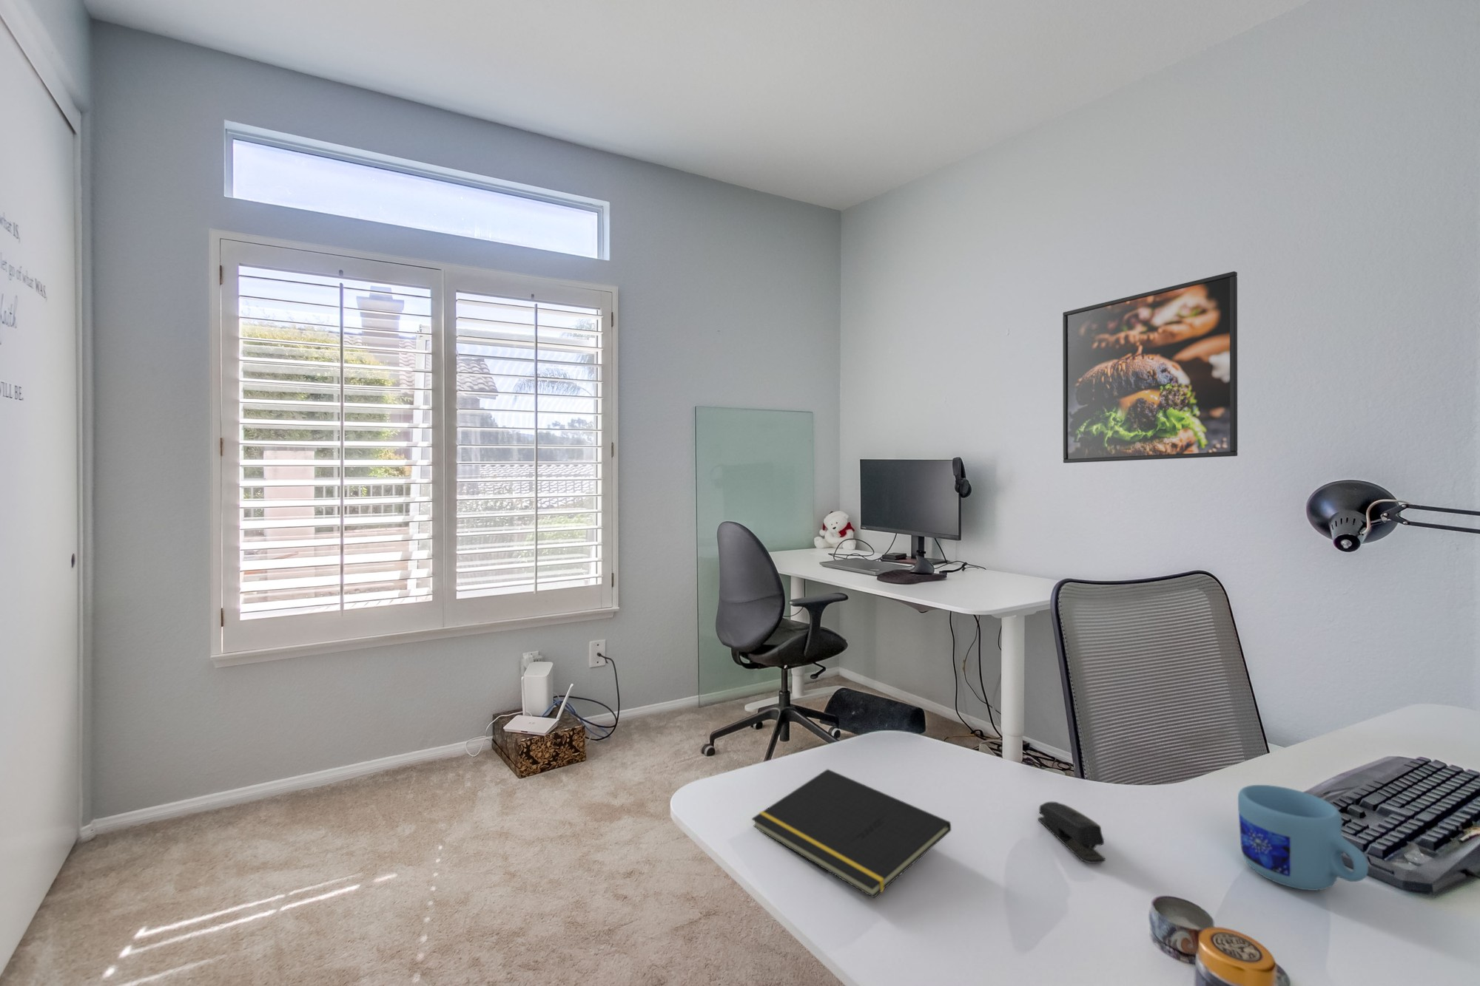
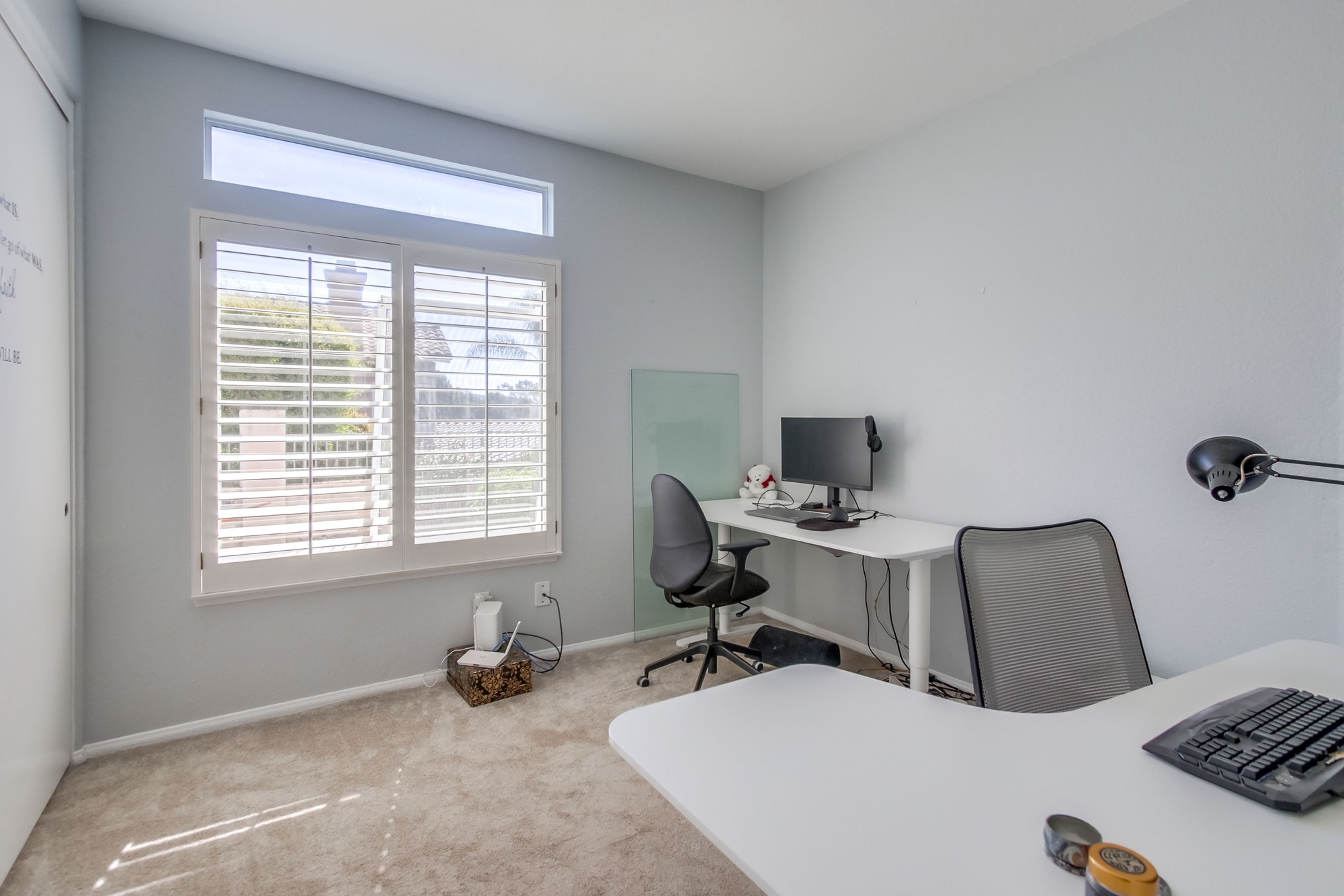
- stapler [1037,801,1107,864]
- notepad [751,769,951,899]
- mug [1238,785,1369,891]
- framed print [1062,271,1238,463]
